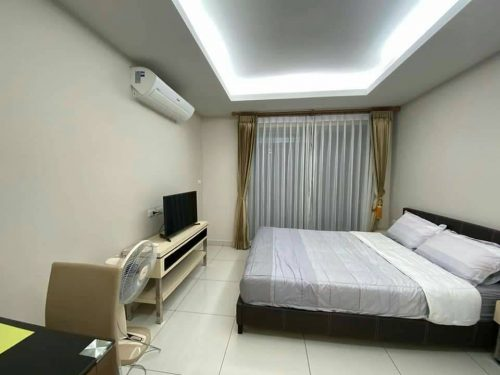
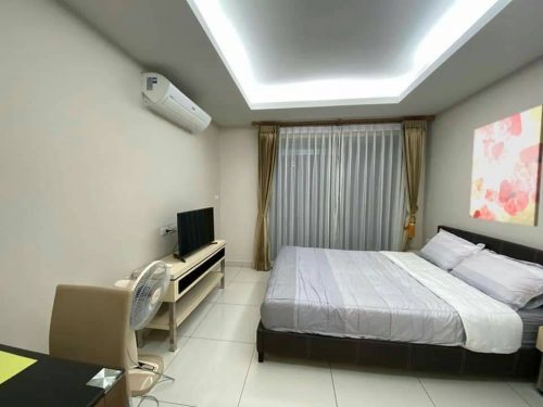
+ wall art [469,104,543,228]
